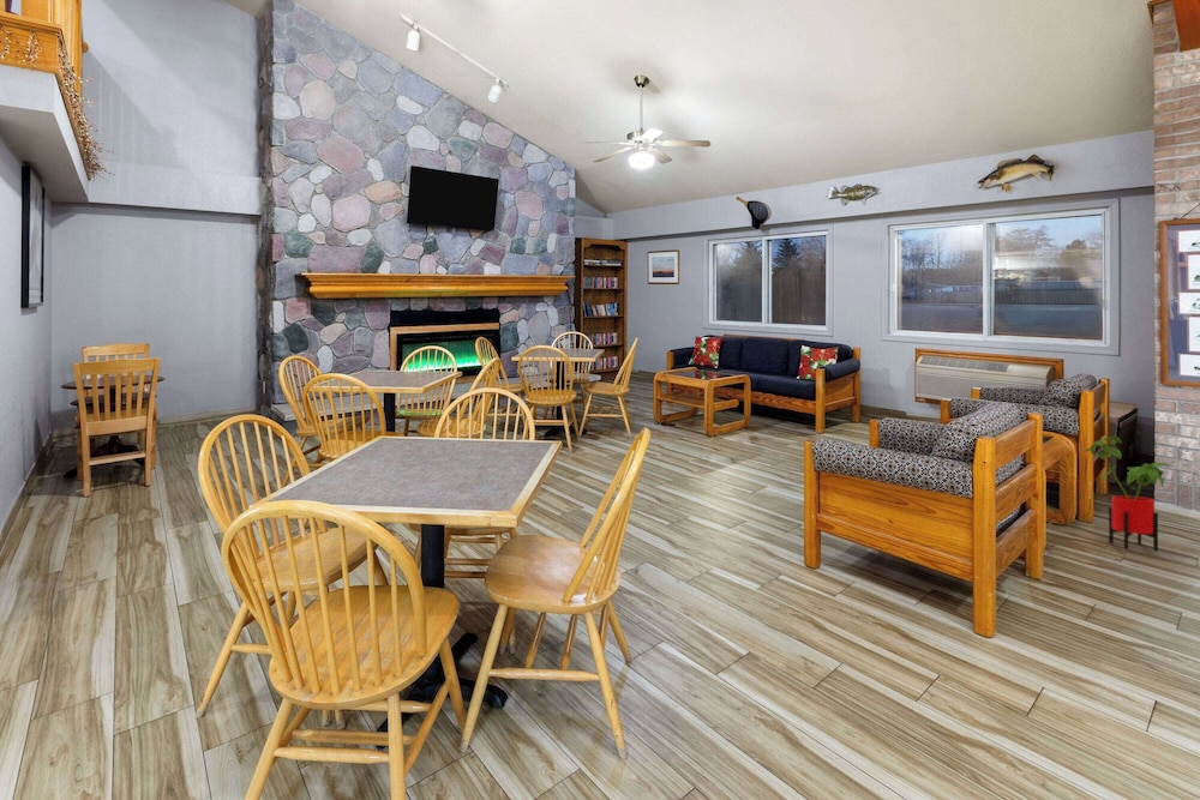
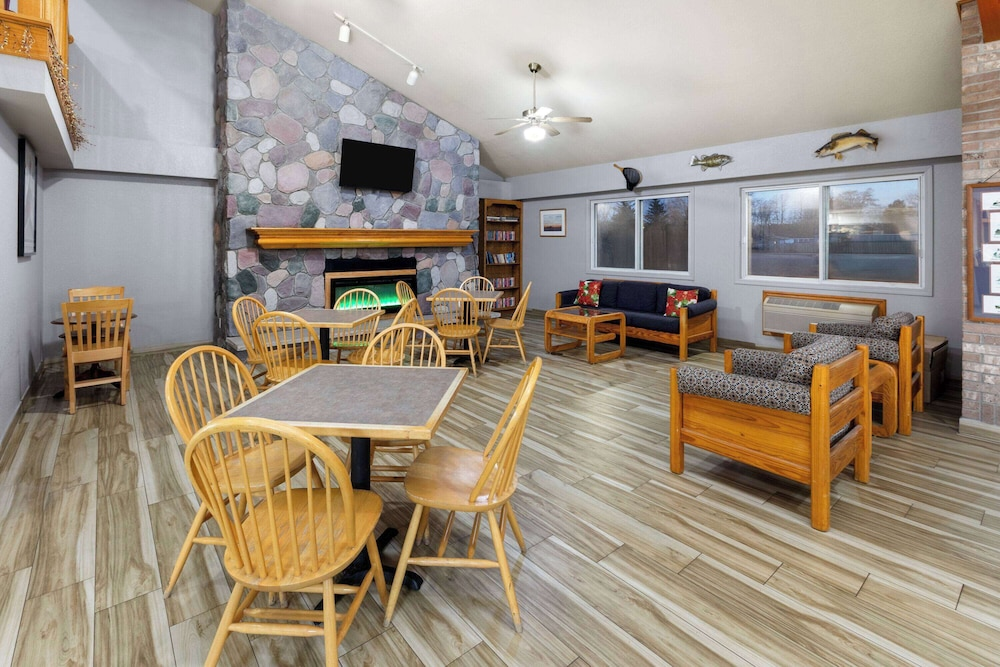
- house plant [1082,435,1170,552]
